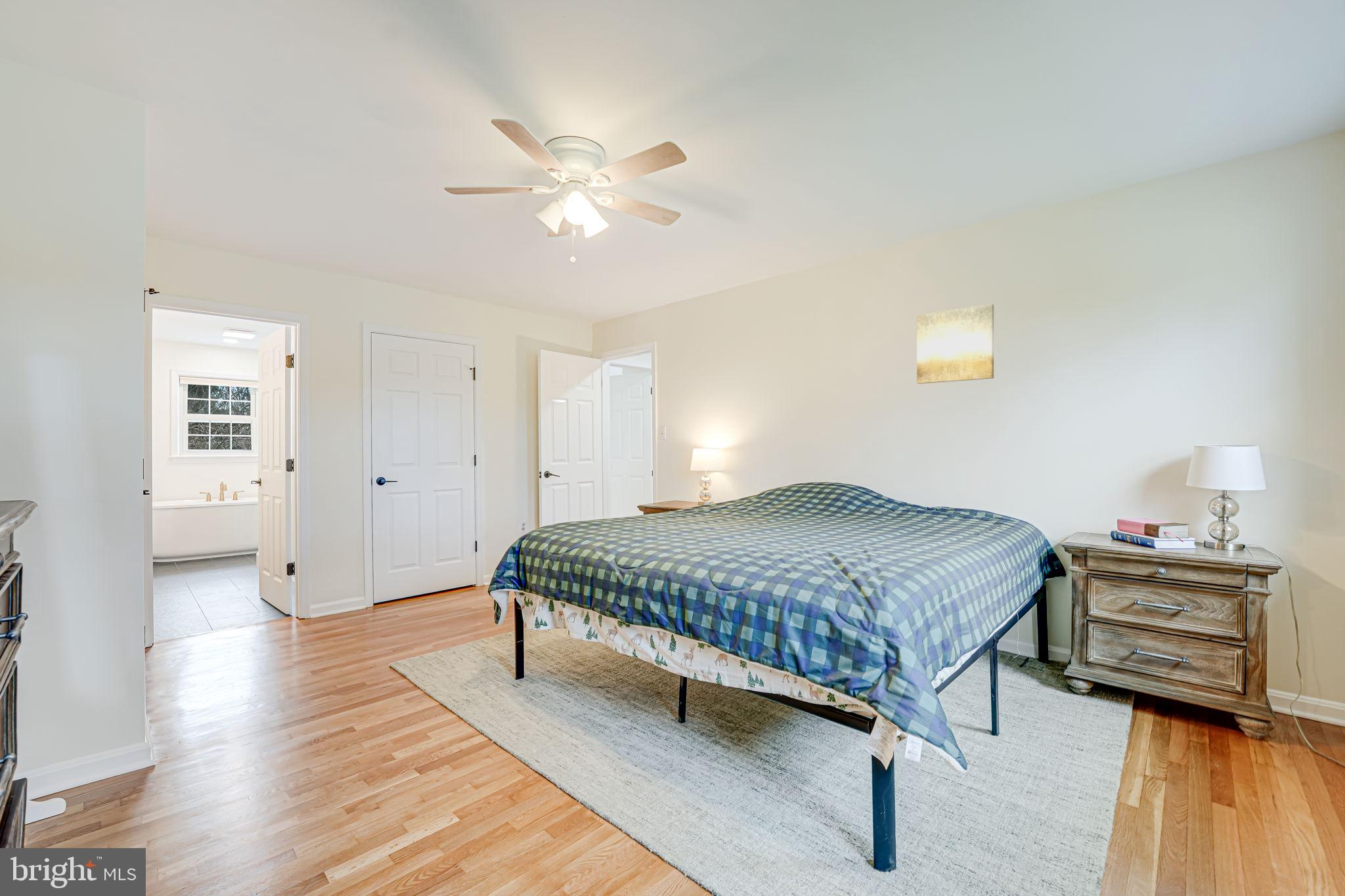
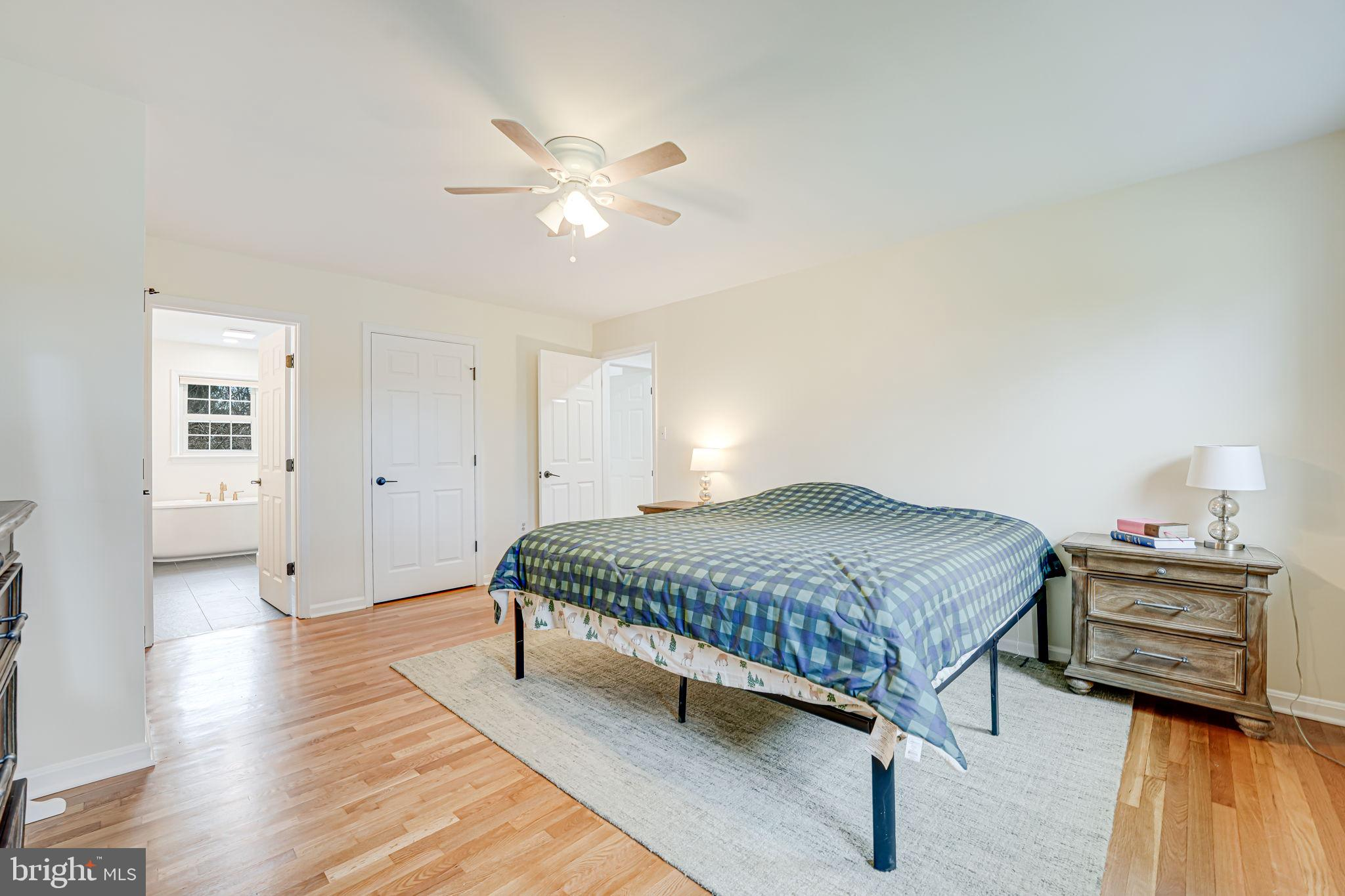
- wall art [916,303,994,385]
